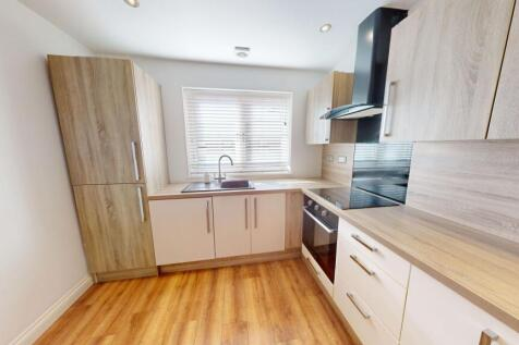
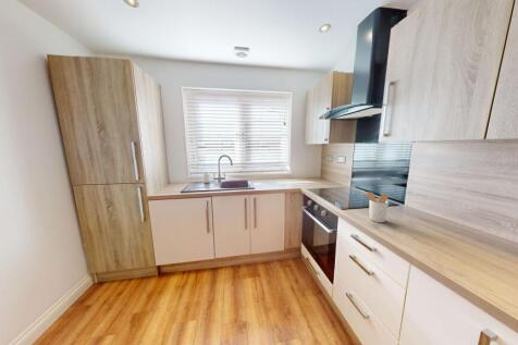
+ utensil holder [361,190,390,223]
